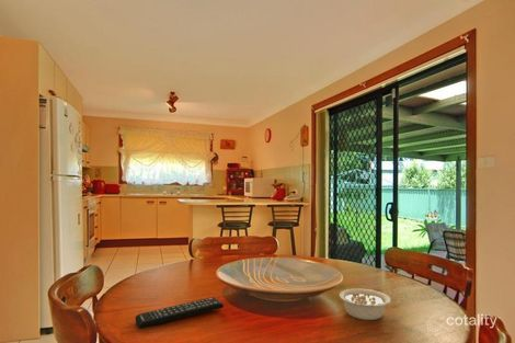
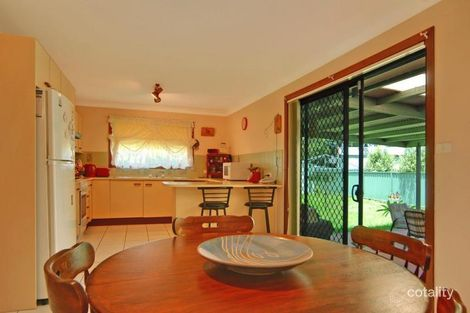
- legume [339,287,400,321]
- remote control [135,296,225,330]
